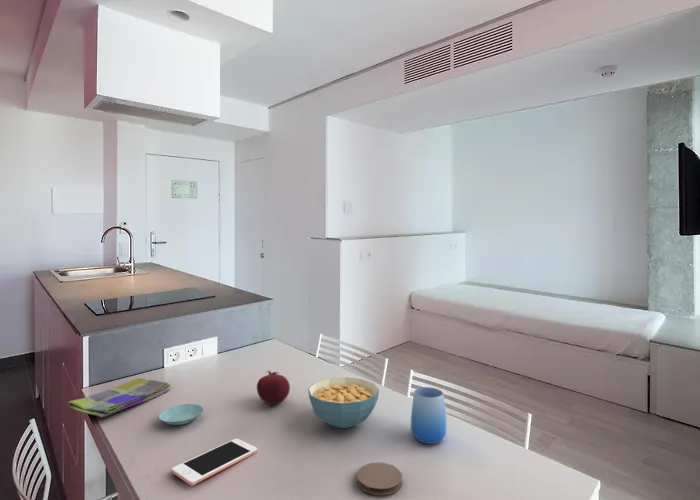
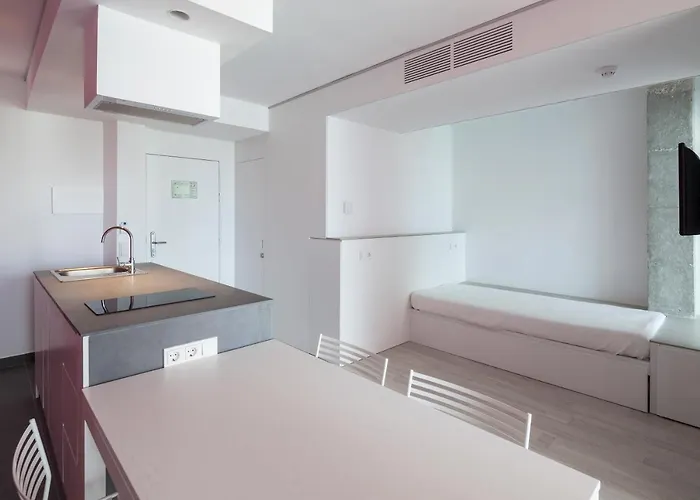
- fruit [256,370,291,405]
- cup [410,386,447,445]
- saucer [158,403,204,426]
- coaster [356,461,403,496]
- dish towel [67,377,172,418]
- cell phone [171,438,258,486]
- cereal bowl [307,376,380,429]
